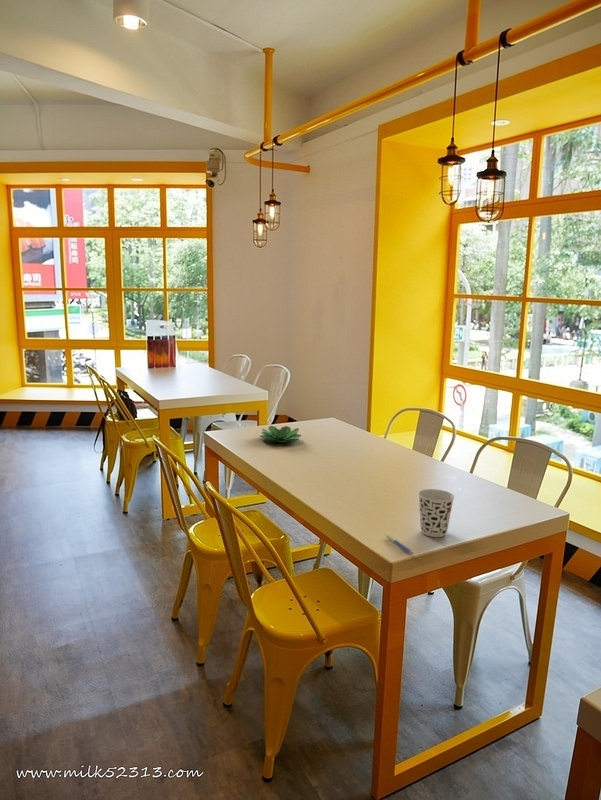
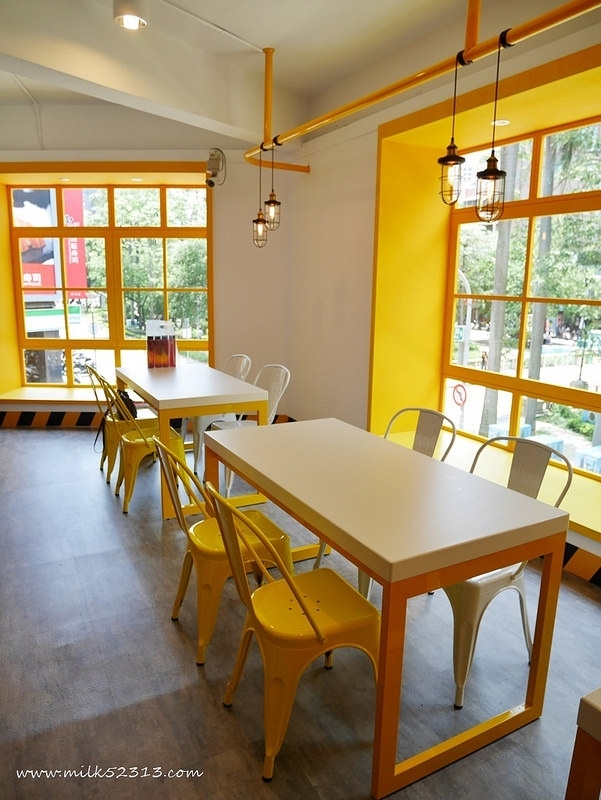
- pen [385,534,414,555]
- cup [417,488,455,538]
- succulent plant [259,425,302,443]
